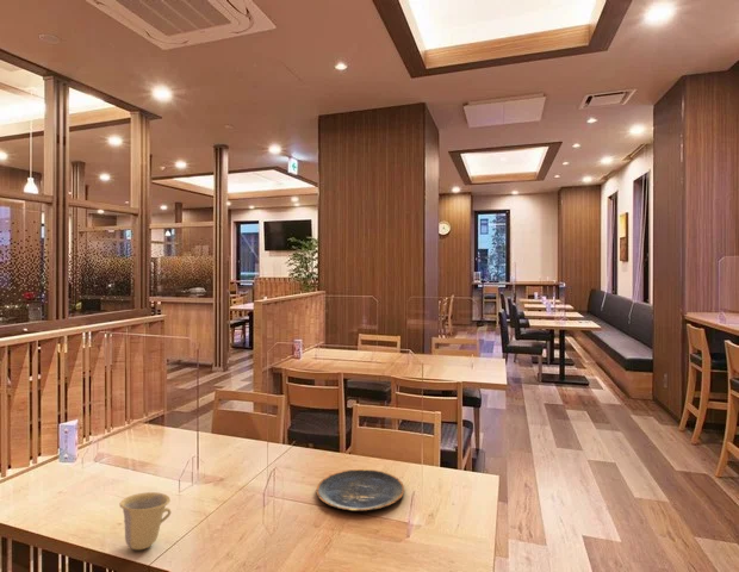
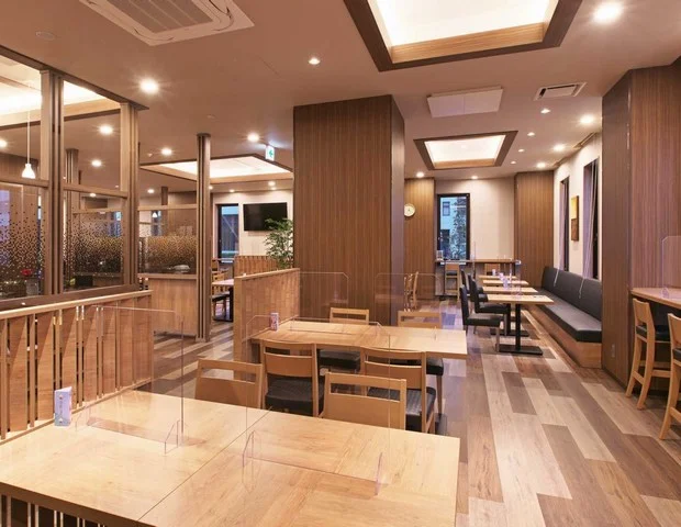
- plate [315,468,405,512]
- cup [119,491,172,551]
